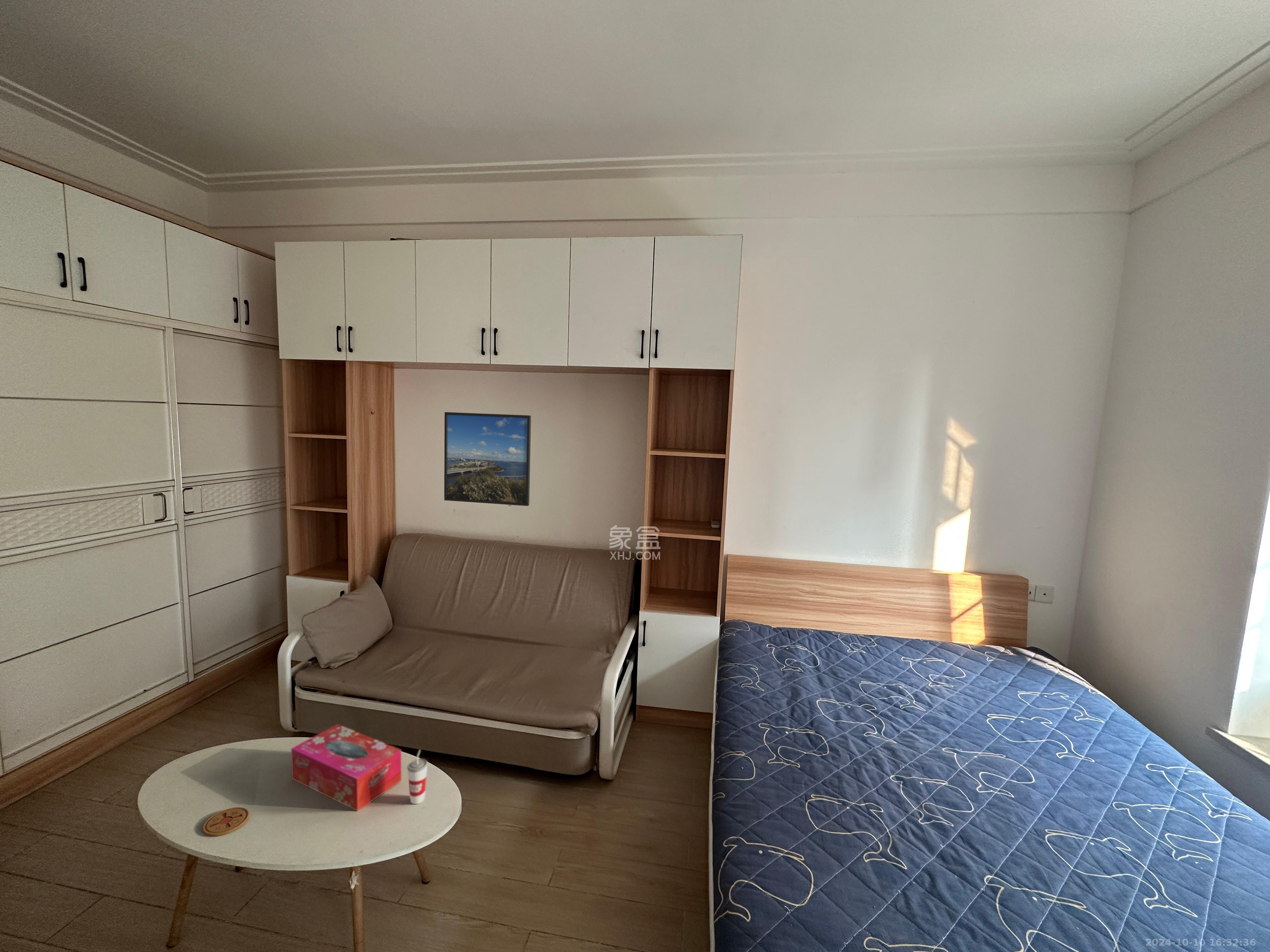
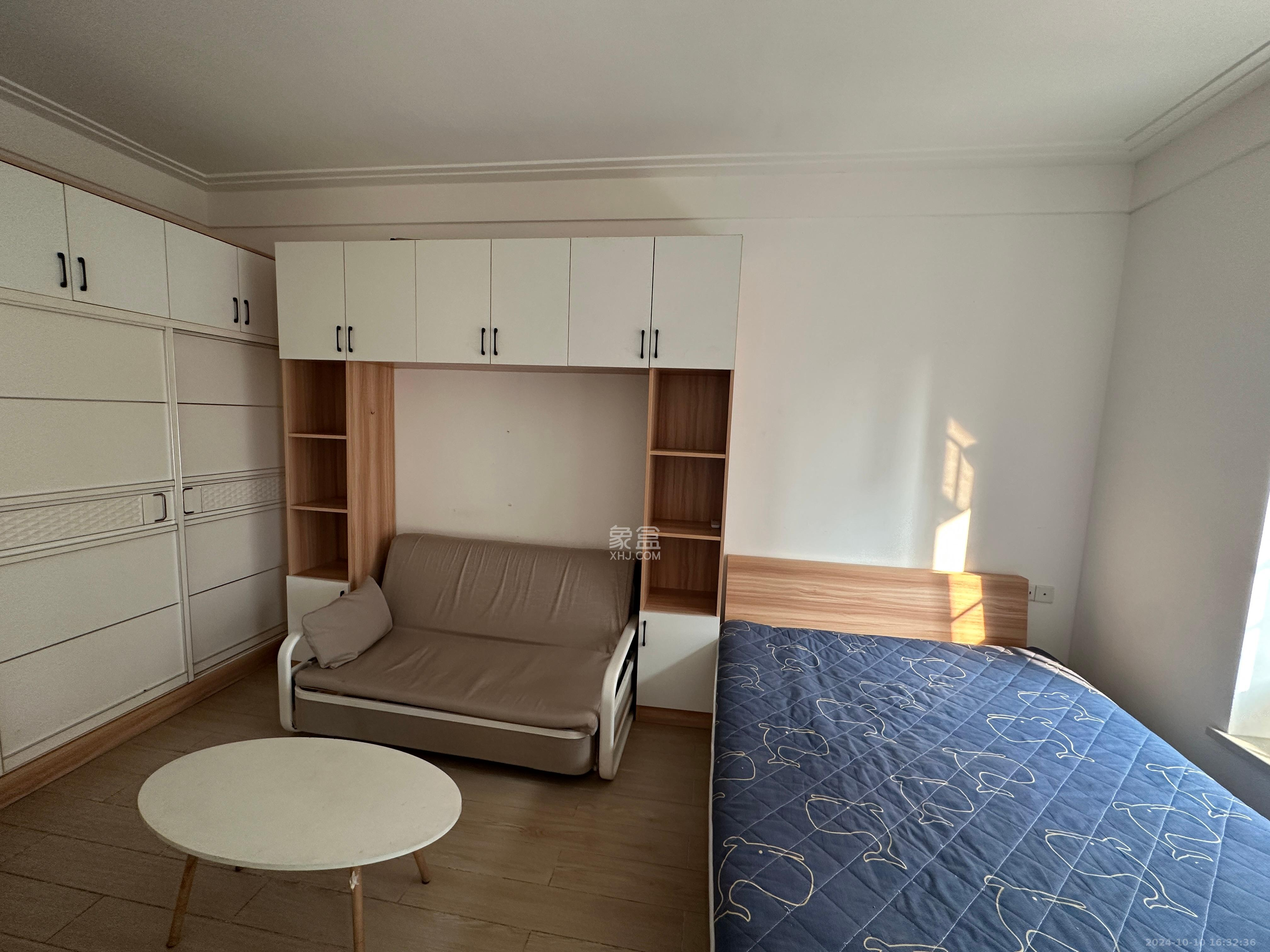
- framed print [444,412,531,507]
- tissue box [291,724,402,811]
- cup [407,750,428,804]
- coaster [202,807,249,836]
